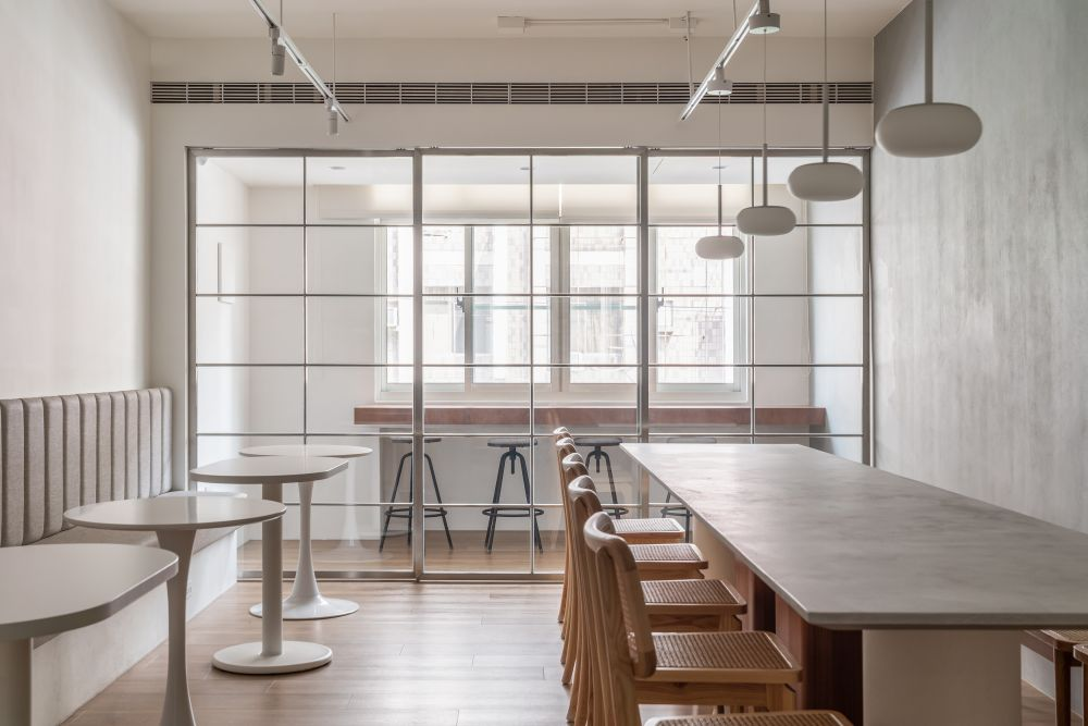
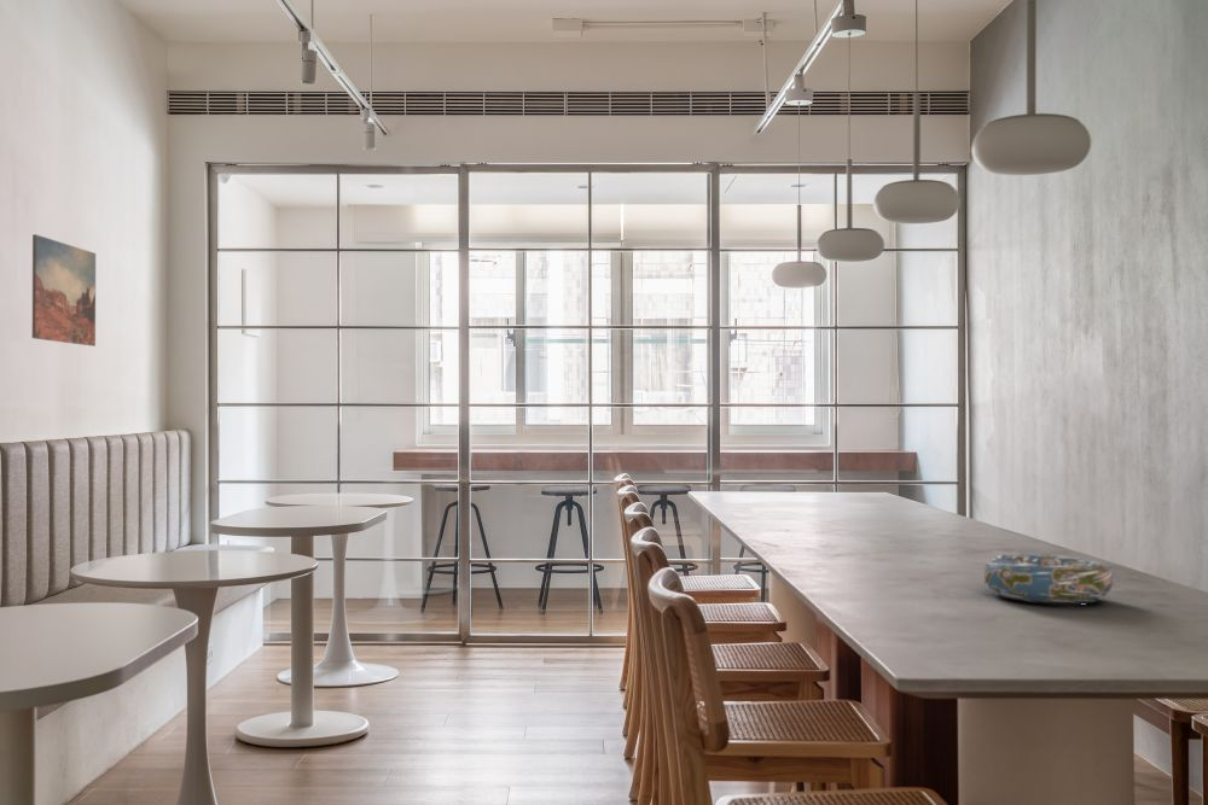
+ wall art [31,233,97,348]
+ decorative bowl [983,553,1115,606]
